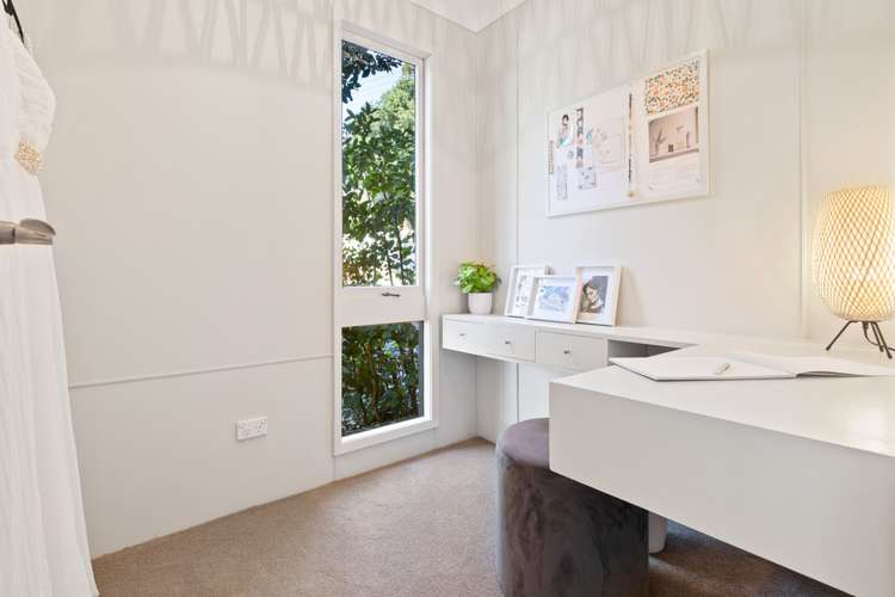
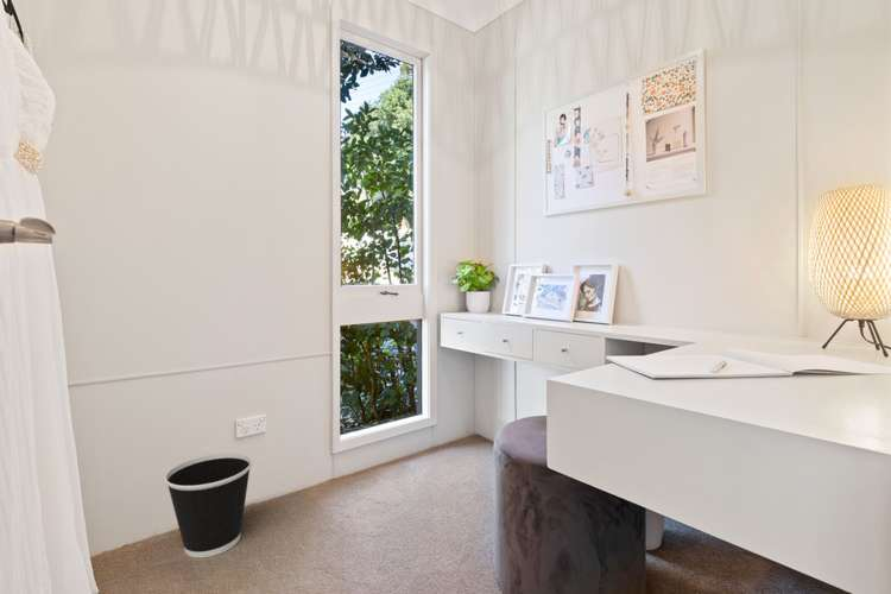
+ wastebasket [164,451,253,558]
